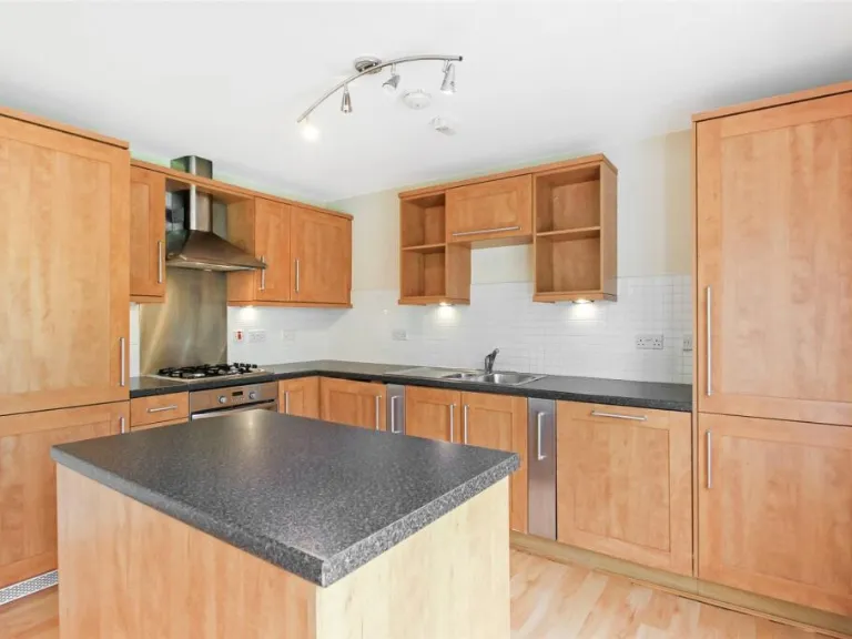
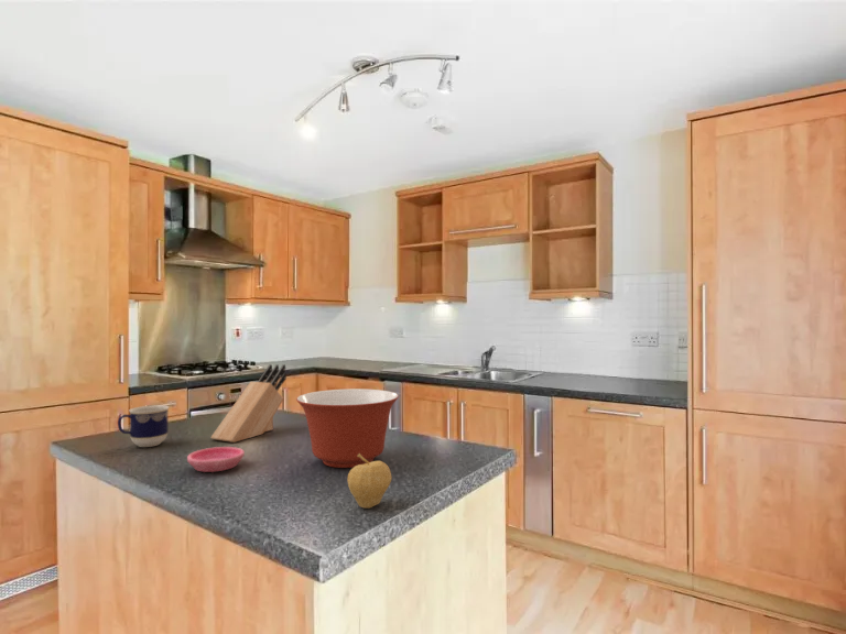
+ knife block [210,363,288,444]
+ fruit [346,453,393,509]
+ mixing bowl [295,387,400,469]
+ cup [117,404,170,448]
+ saucer [186,446,246,473]
